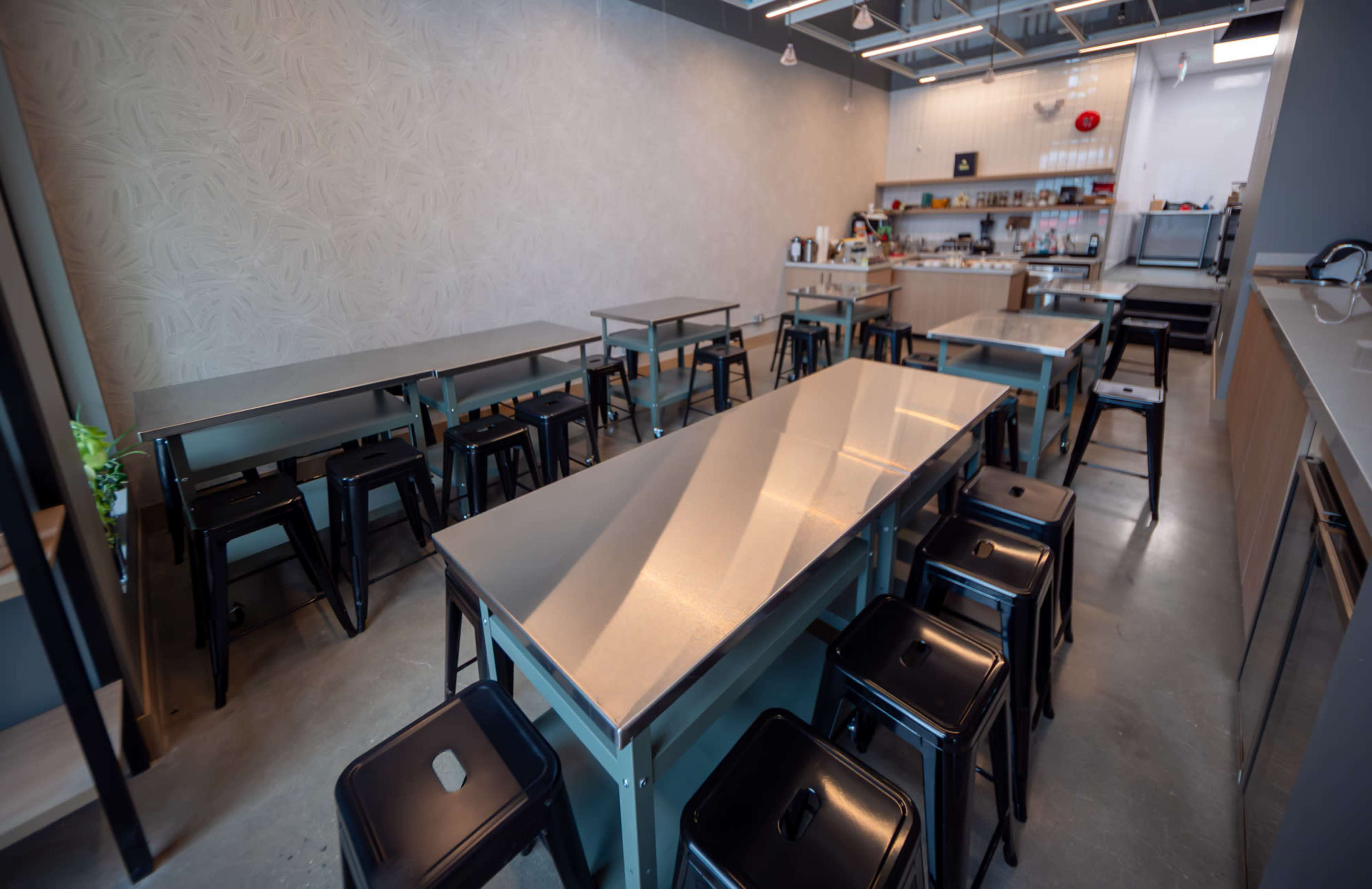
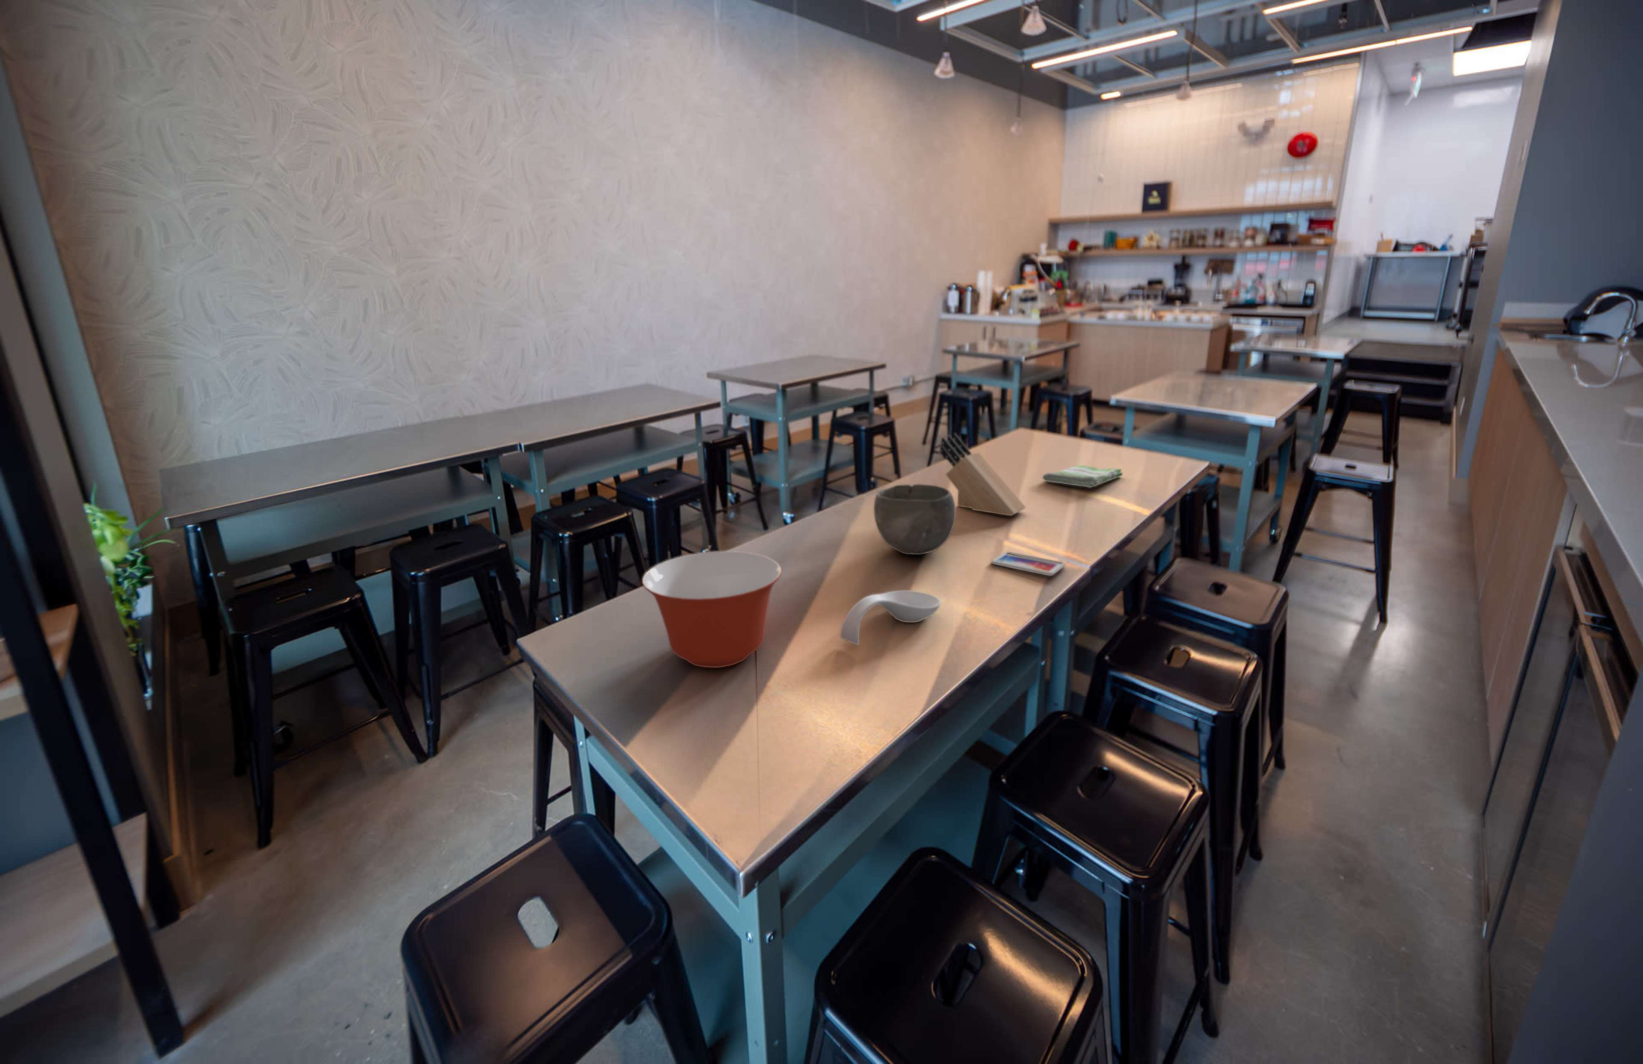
+ mixing bowl [642,551,782,668]
+ bowl [873,484,957,555]
+ spoon rest [839,590,941,645]
+ smartphone [990,552,1066,577]
+ dish towel [1042,464,1123,488]
+ knife block [939,433,1026,516]
